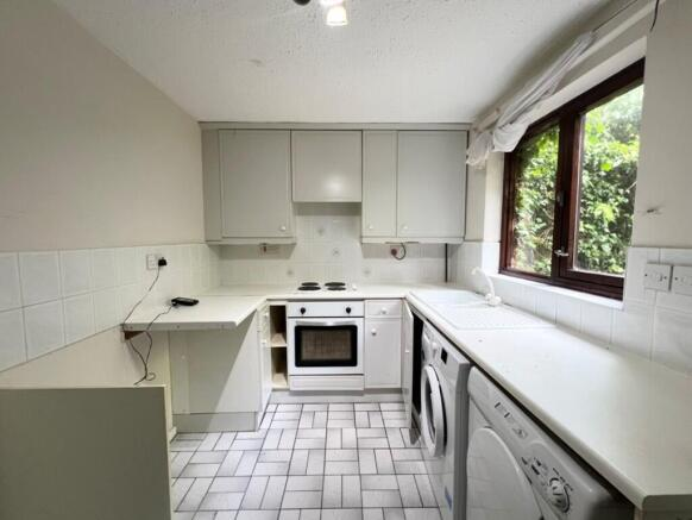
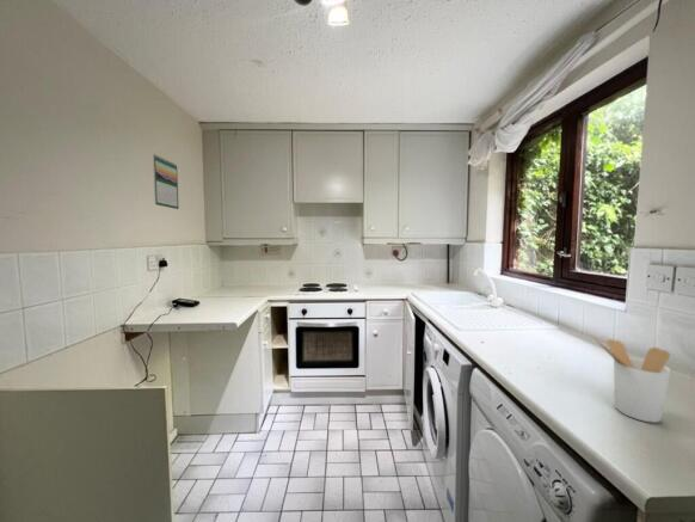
+ utensil holder [593,337,671,424]
+ calendar [152,153,180,210]
